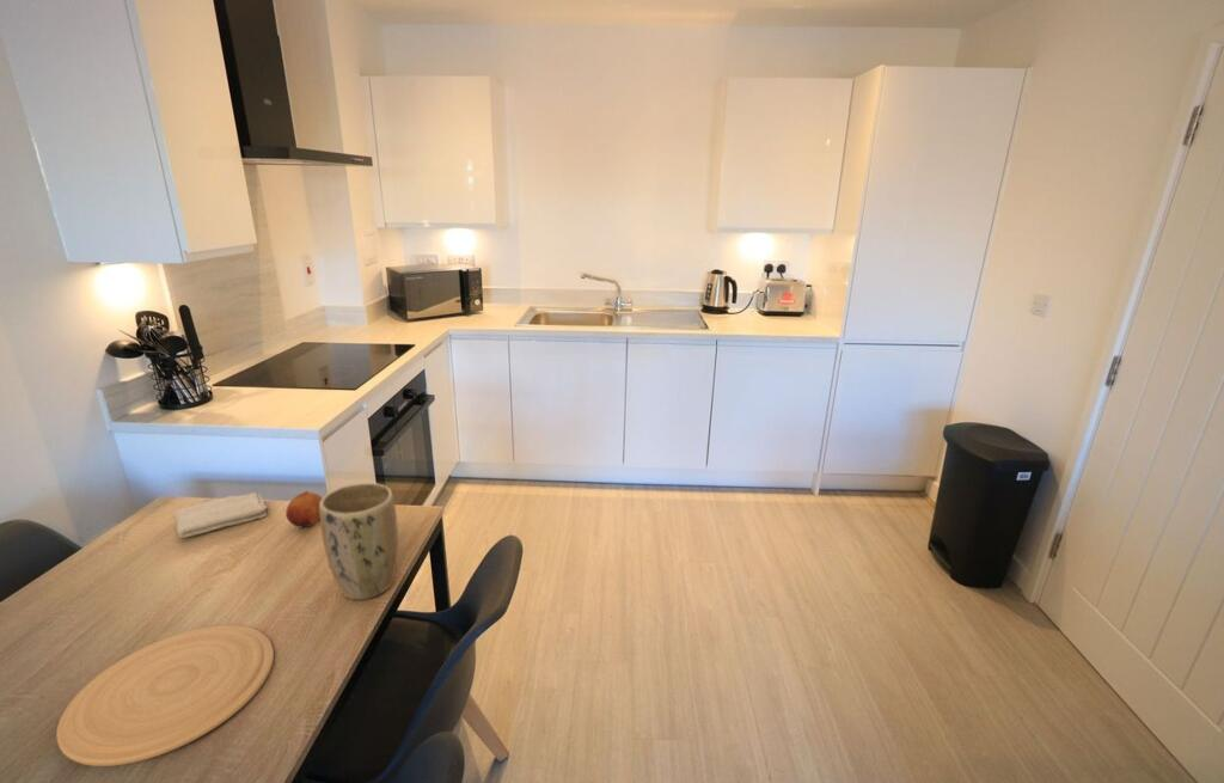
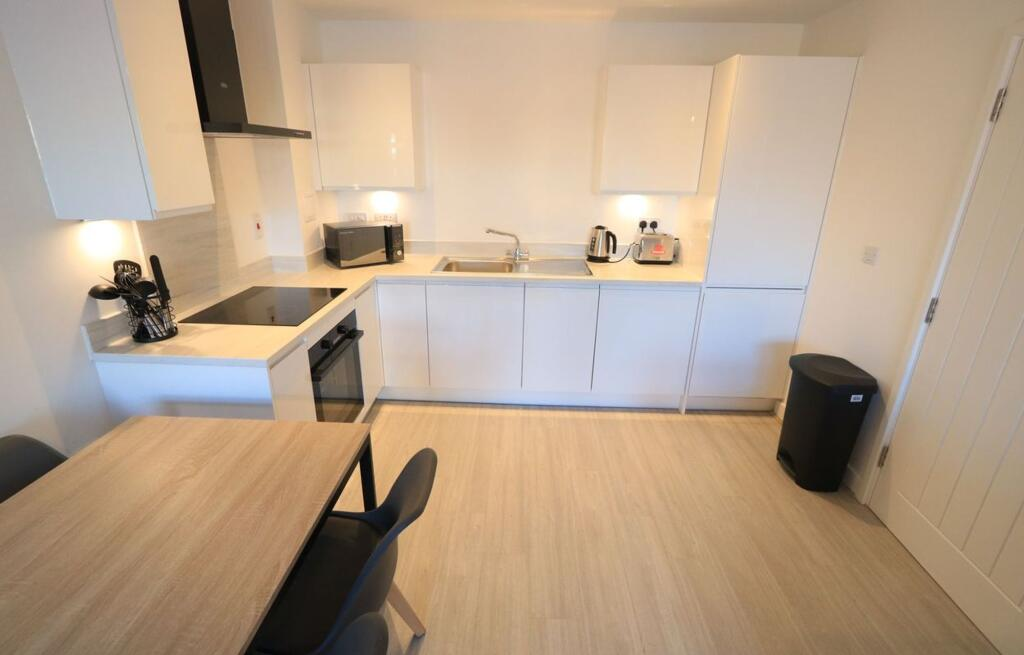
- washcloth [172,491,269,539]
- plant pot [319,482,399,601]
- plate [55,624,275,767]
- fruit [284,490,323,528]
